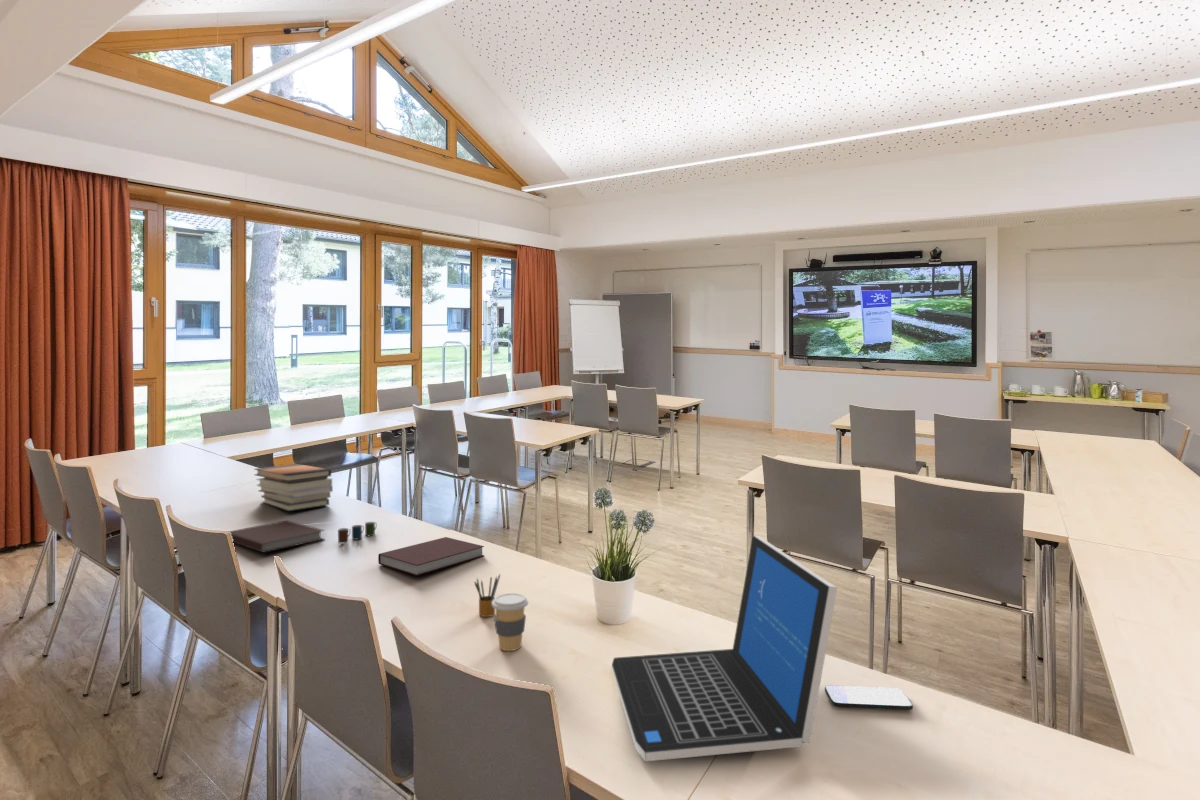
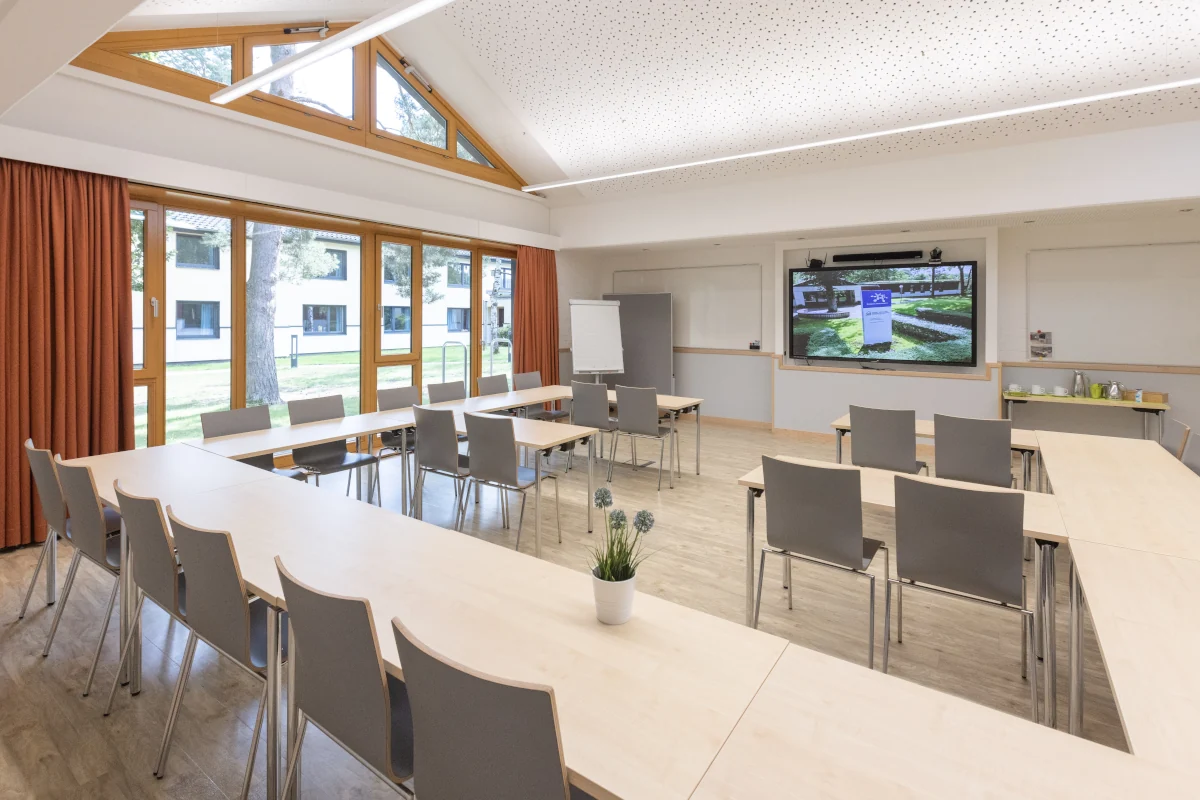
- book stack [253,463,334,512]
- notebook [377,536,485,577]
- coffee cup [492,592,529,652]
- notebook [228,520,326,553]
- laptop [611,534,838,762]
- smartphone [824,684,914,711]
- cup [337,521,378,544]
- pencil box [473,573,501,618]
